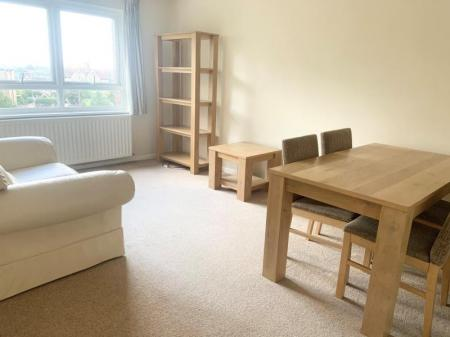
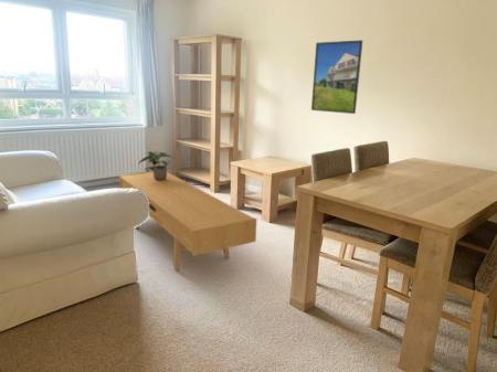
+ tv console [118,171,257,272]
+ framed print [310,39,363,115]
+ potted plant [138,150,173,181]
